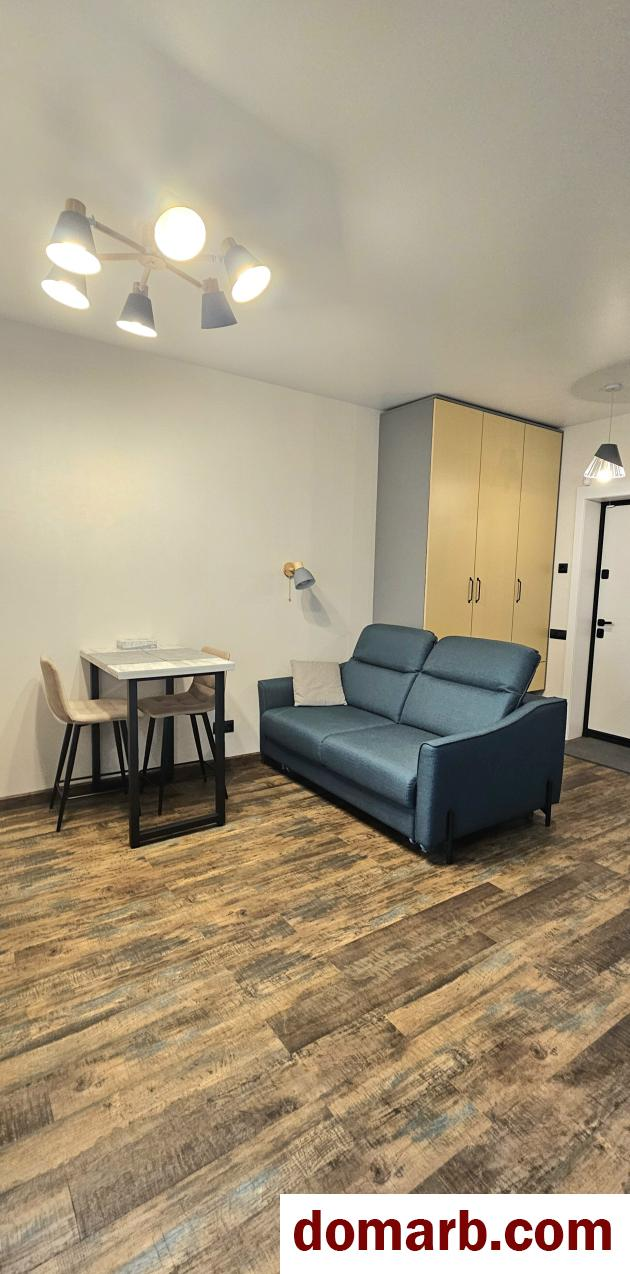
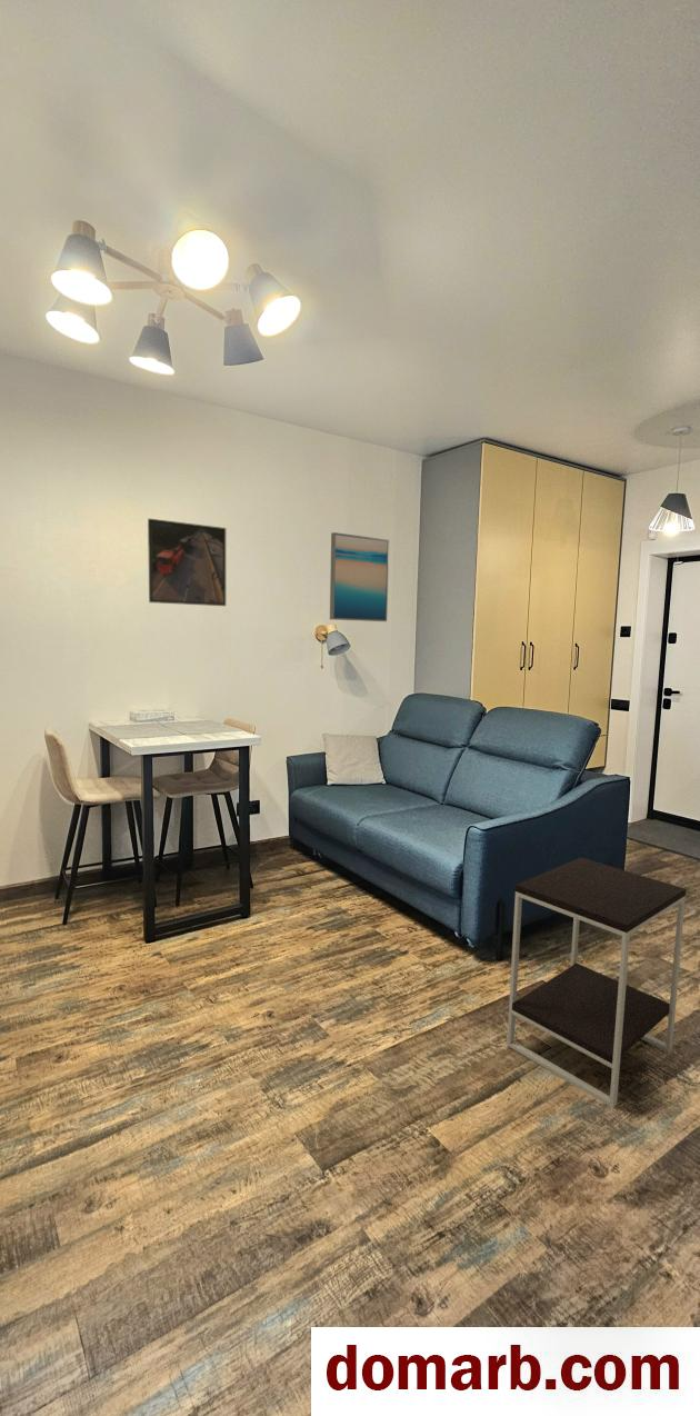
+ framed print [147,518,227,607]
+ wall art [329,531,390,622]
+ side table [506,857,687,1109]
